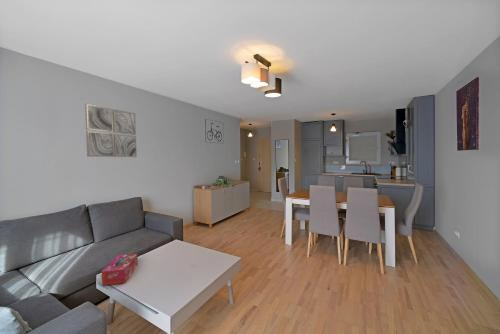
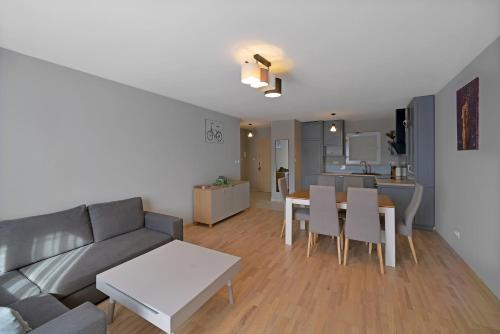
- wall art [84,103,138,158]
- tissue box [101,252,139,286]
